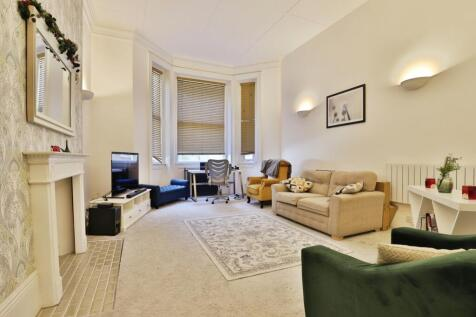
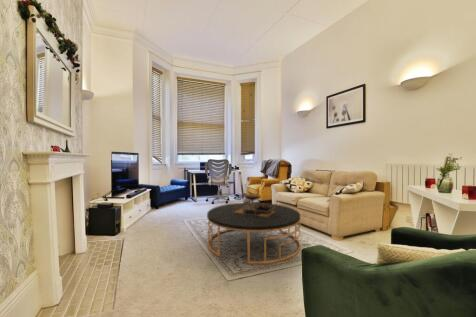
+ coffee table [206,193,302,265]
